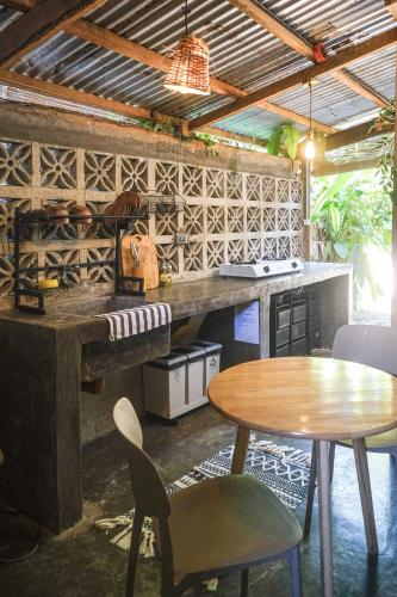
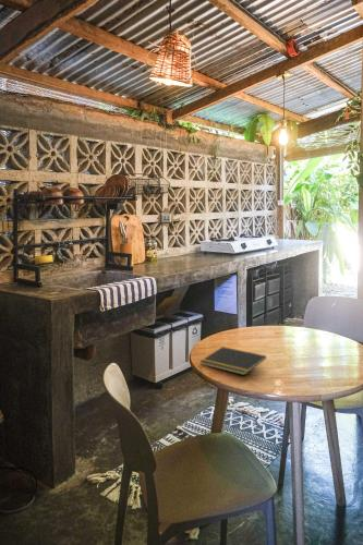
+ notepad [198,346,267,376]
